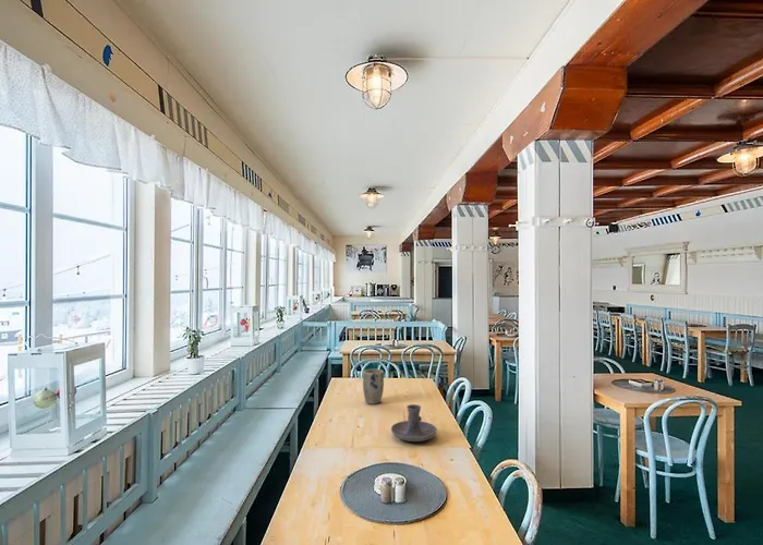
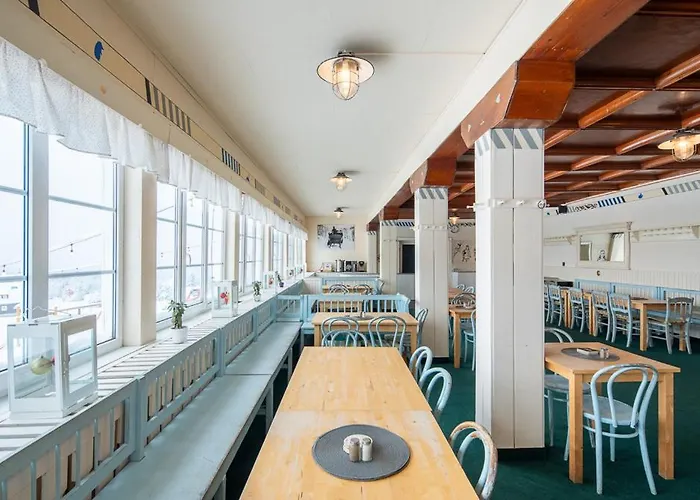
- plant pot [362,368,385,405]
- candle holder [390,403,438,443]
